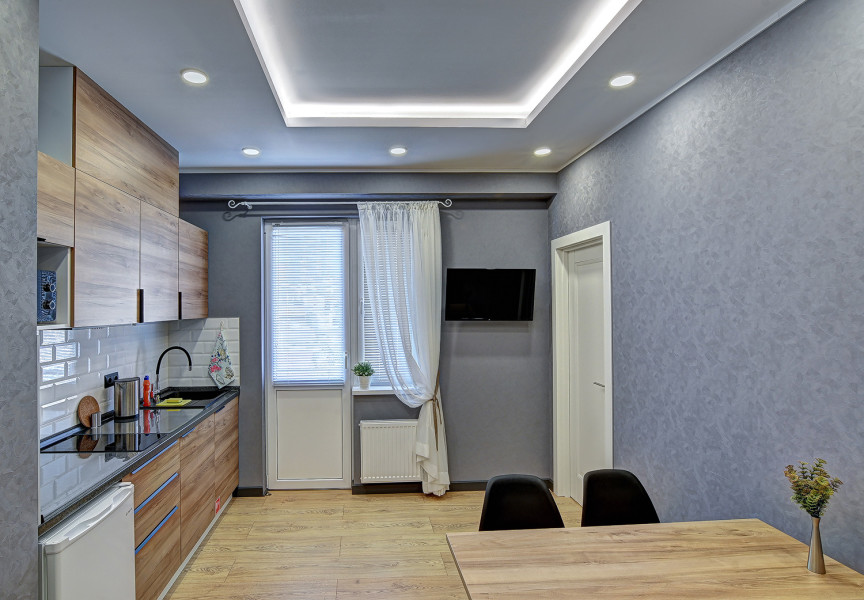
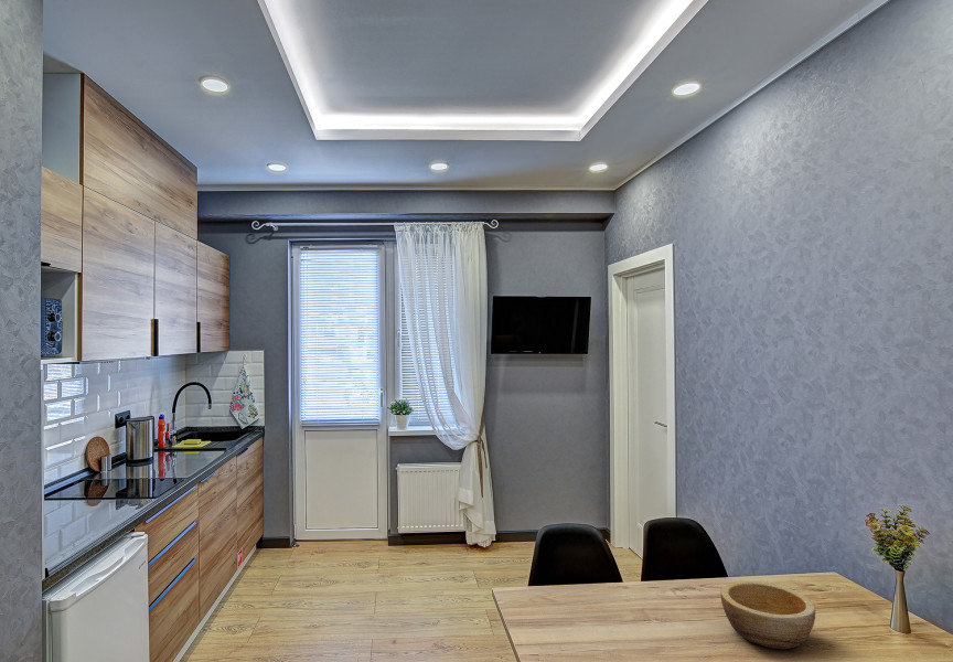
+ bowl [719,580,816,650]
